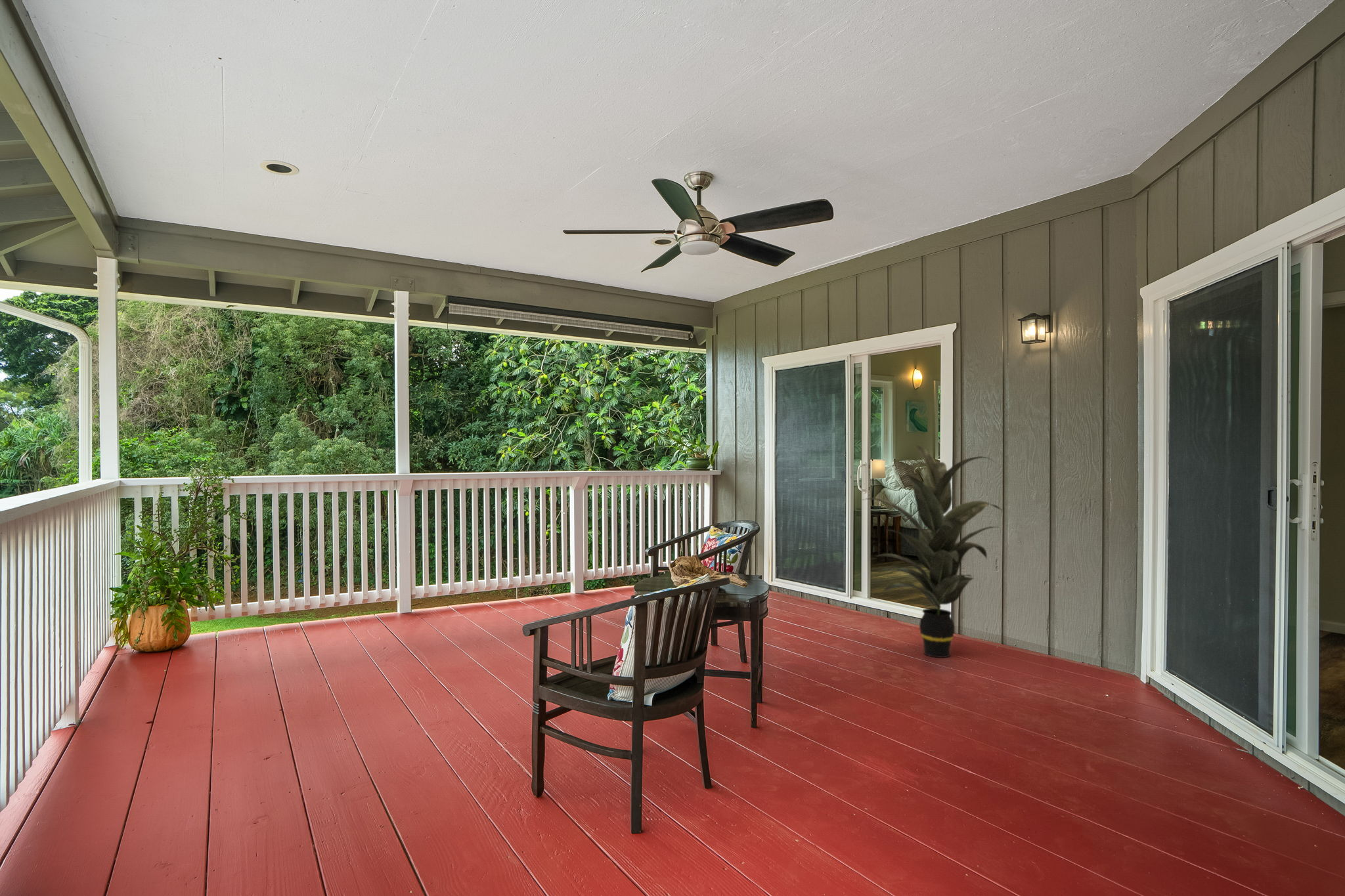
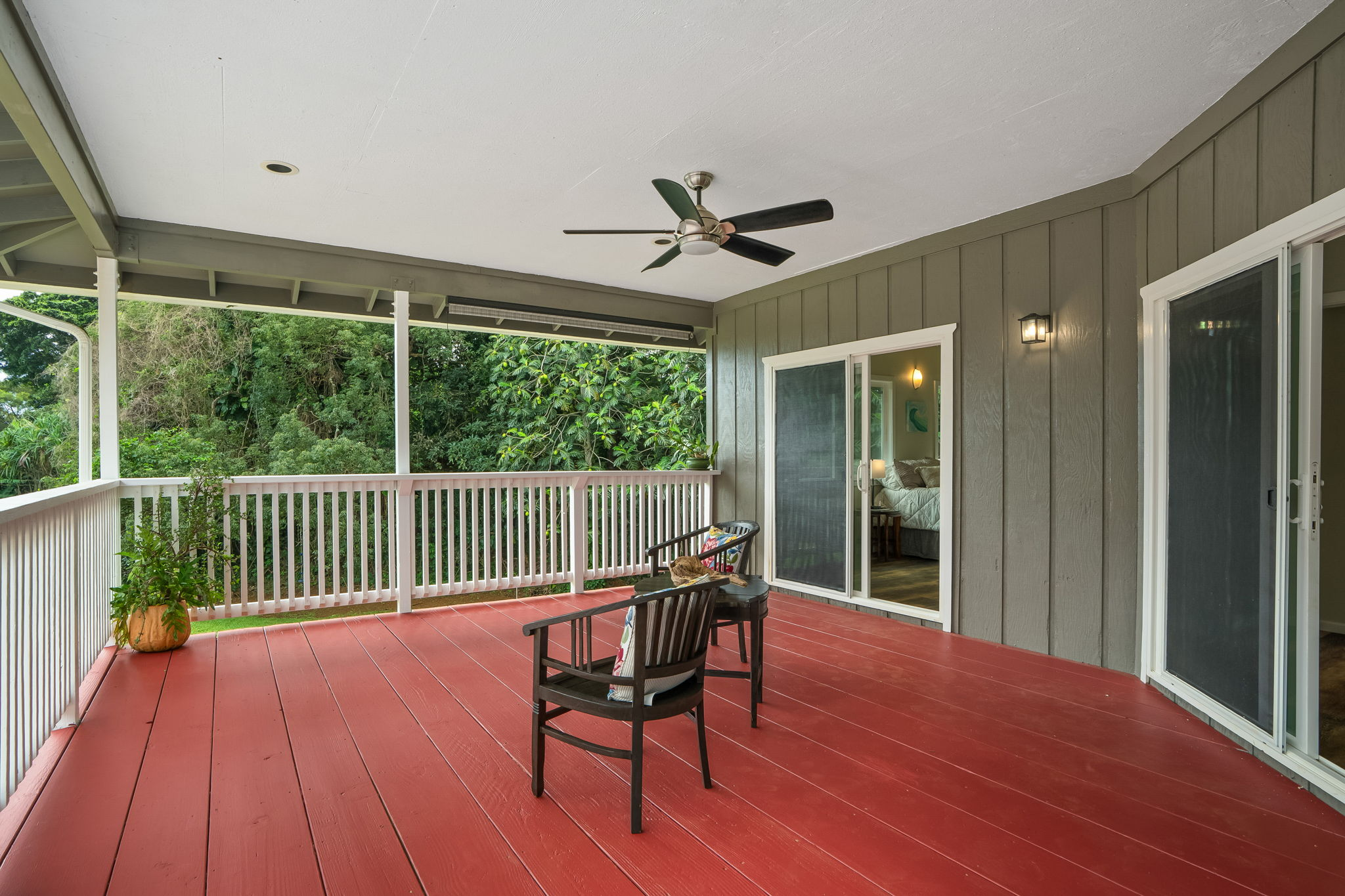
- indoor plant [860,444,1004,658]
